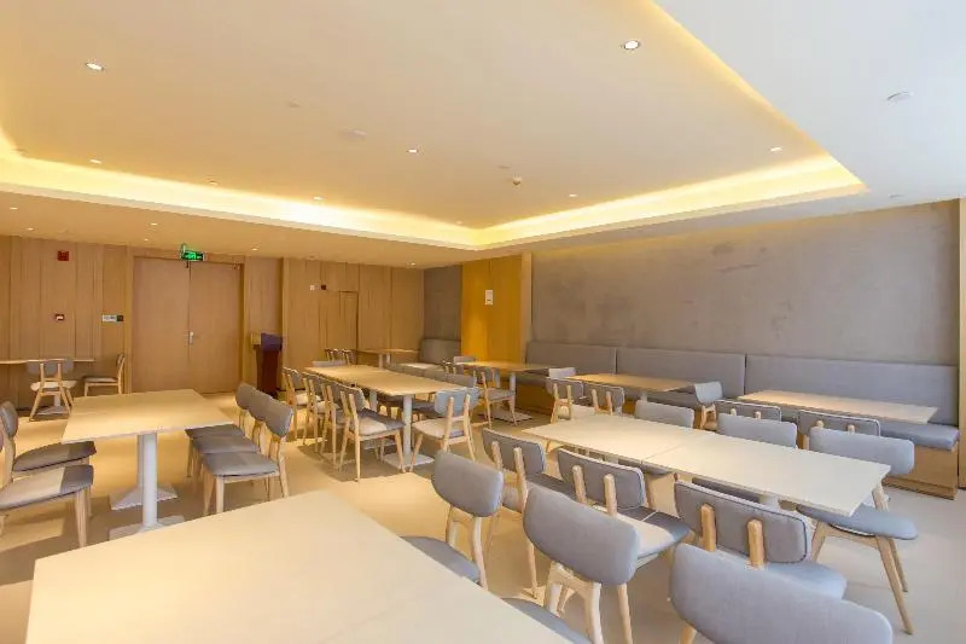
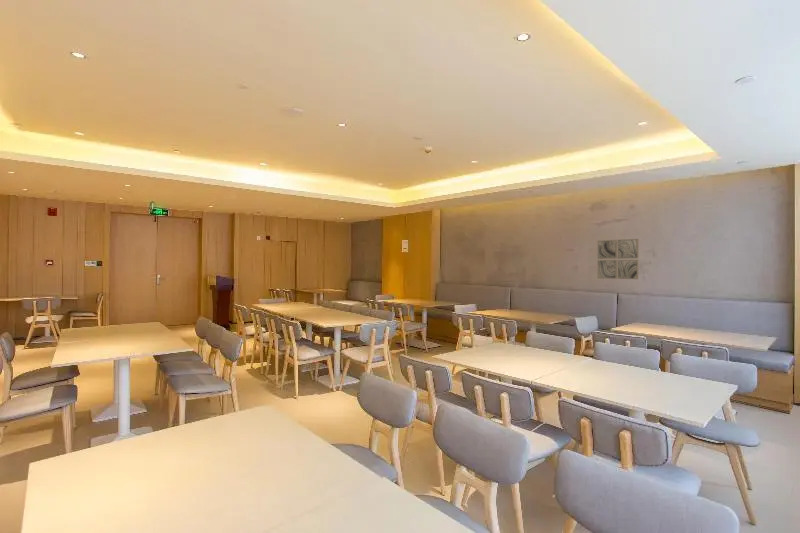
+ wall art [596,238,640,280]
